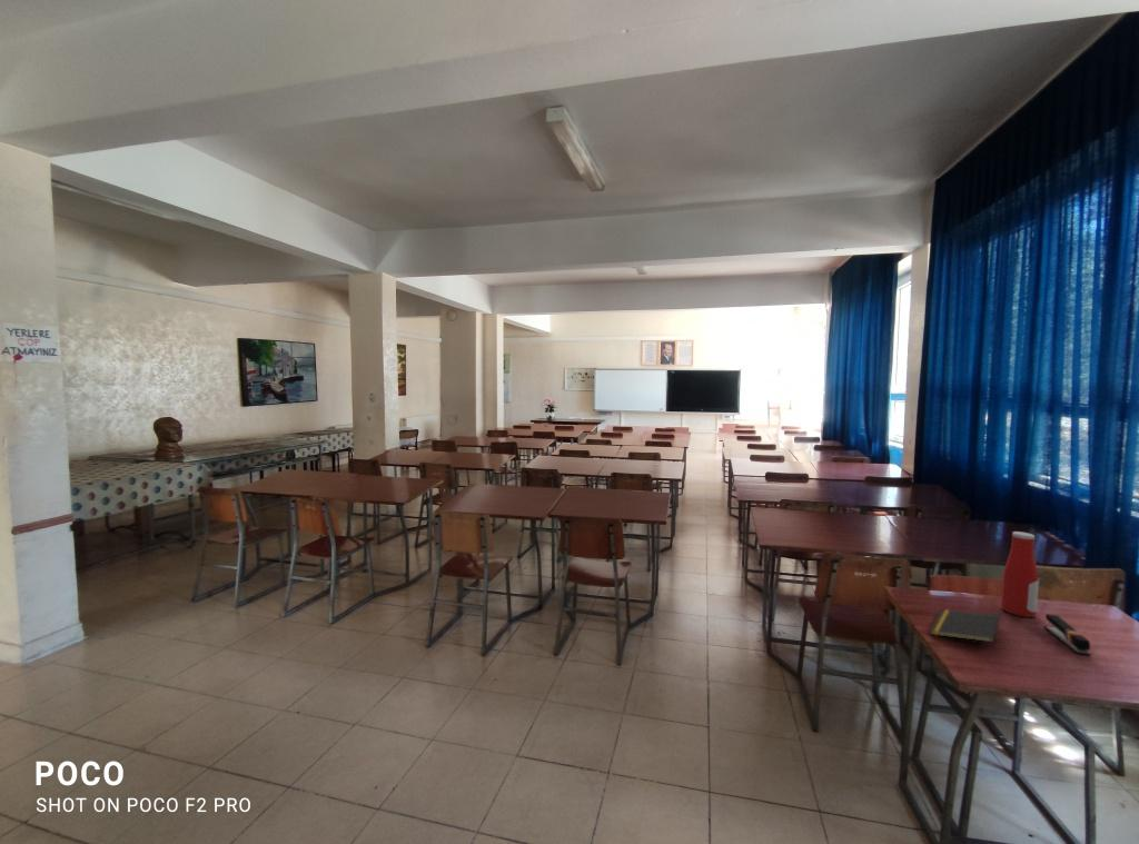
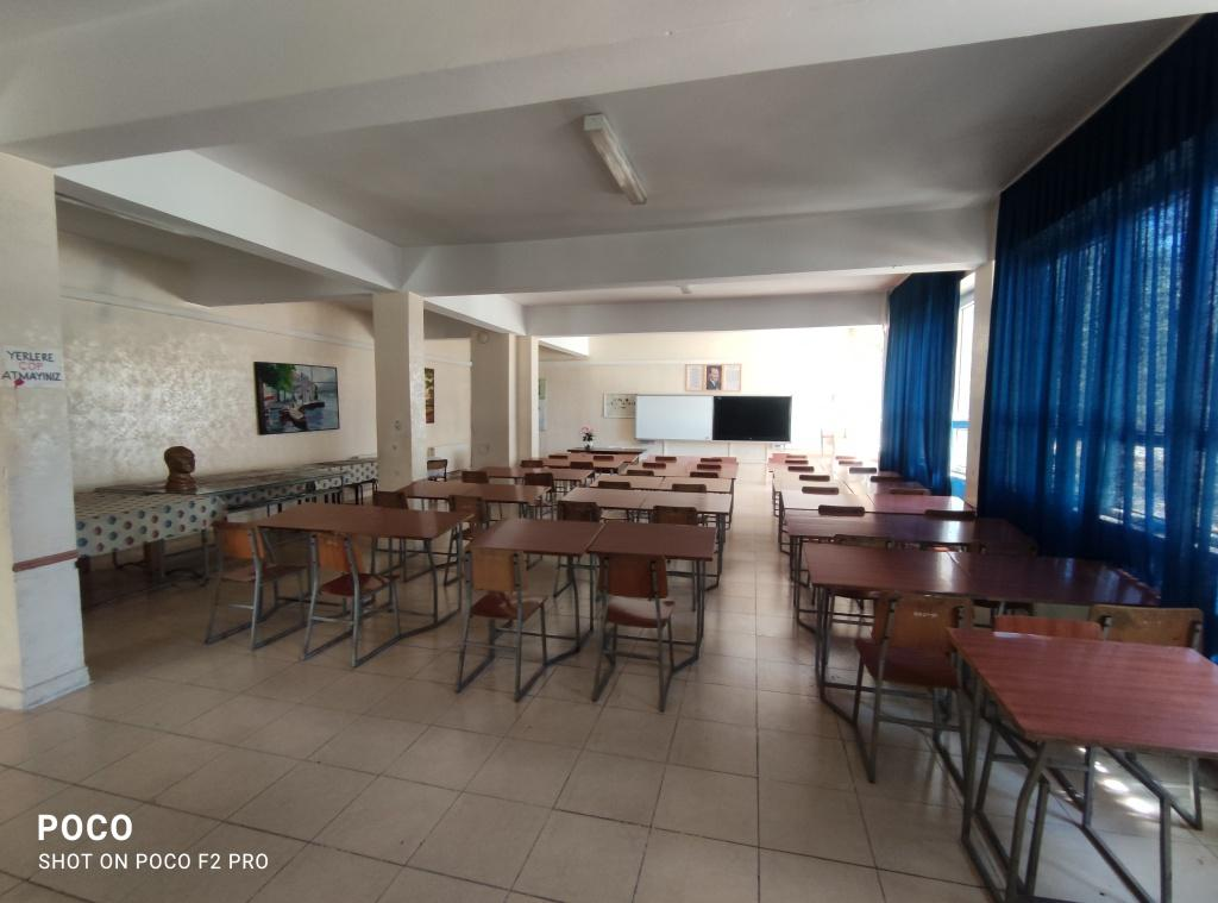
- notepad [929,608,1001,643]
- bottle [1000,530,1040,618]
- stapler [1043,613,1091,656]
